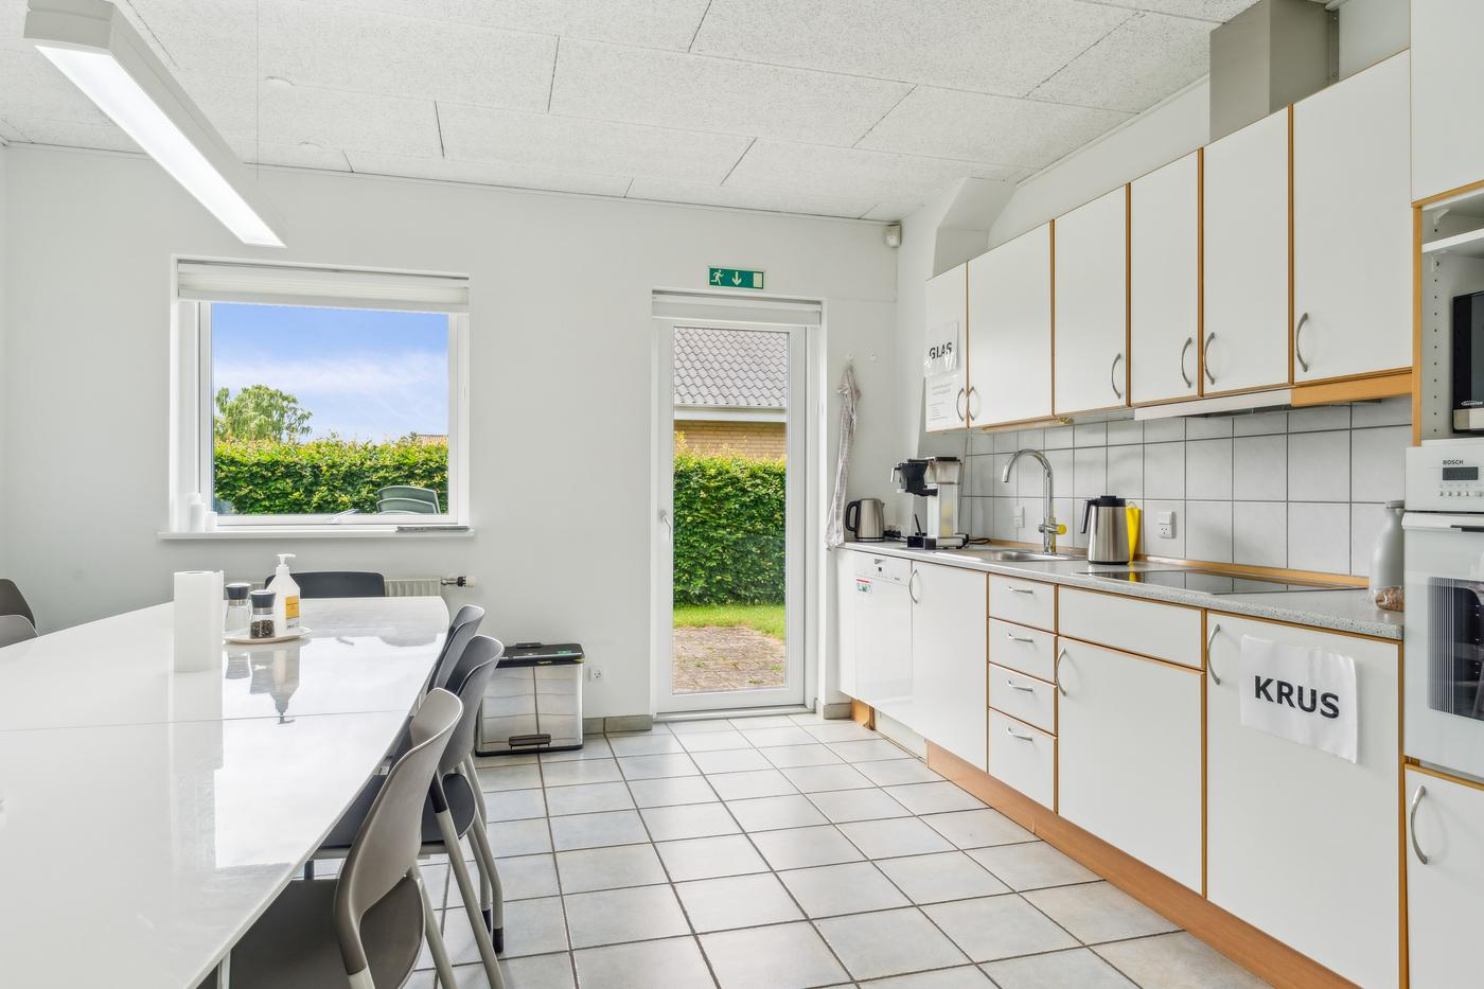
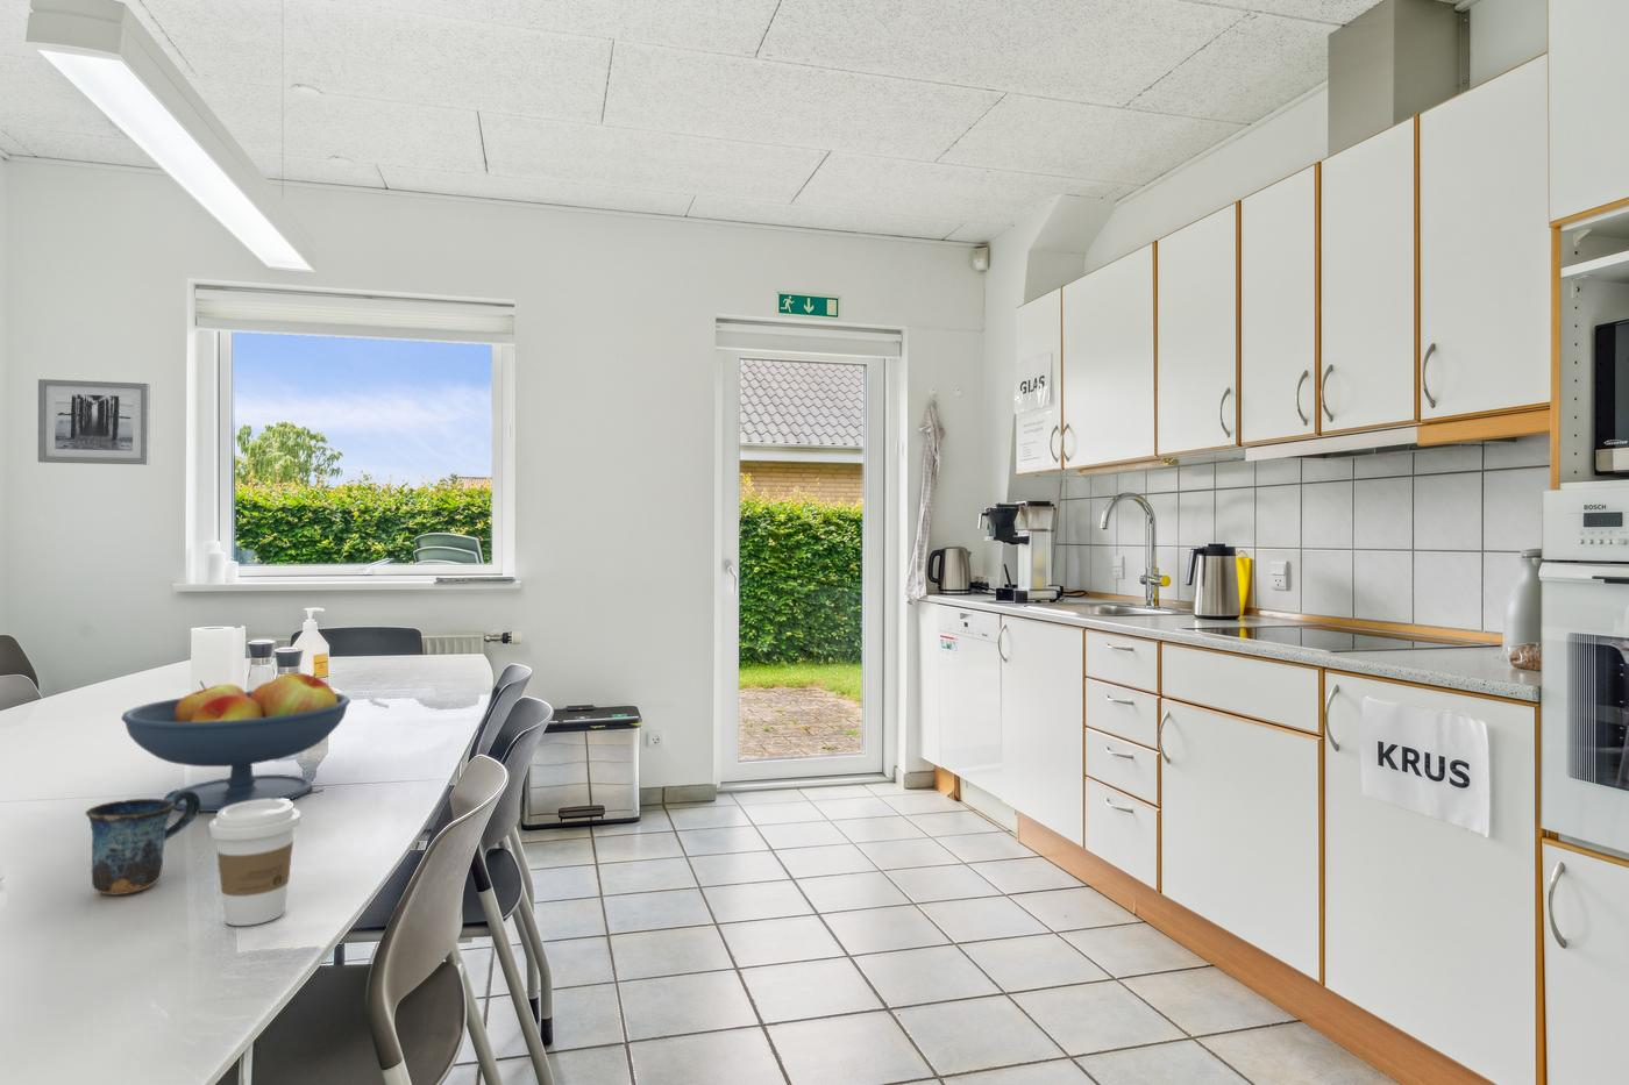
+ mug [85,788,200,895]
+ coffee cup [208,799,303,926]
+ fruit bowl [120,672,351,813]
+ wall art [38,378,151,466]
